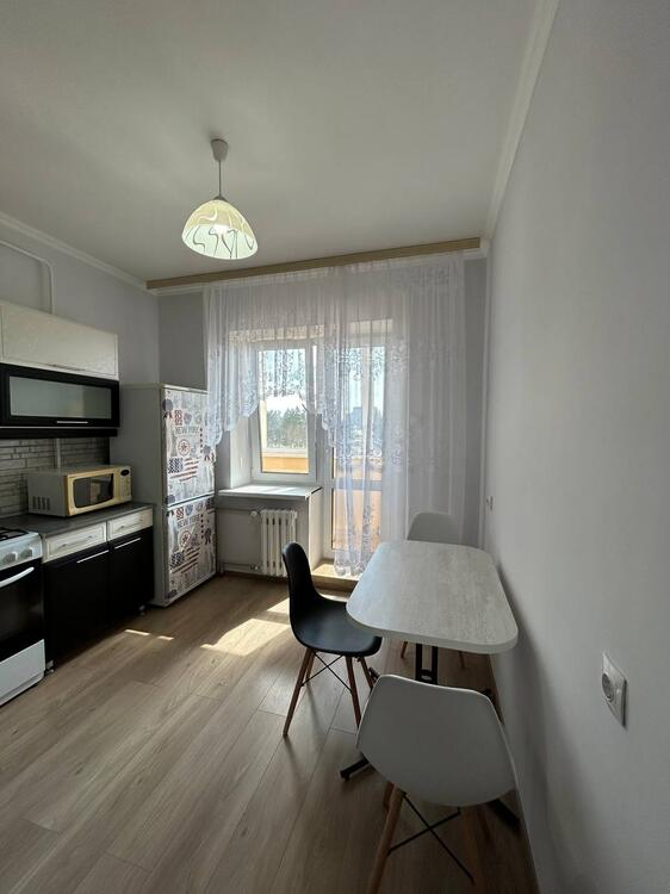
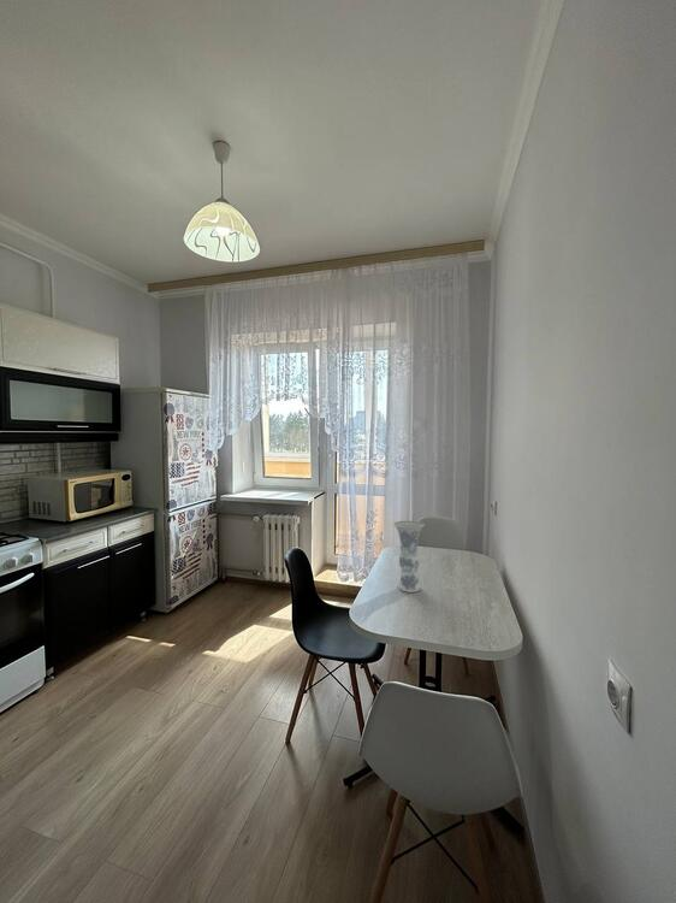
+ vase [392,520,426,594]
